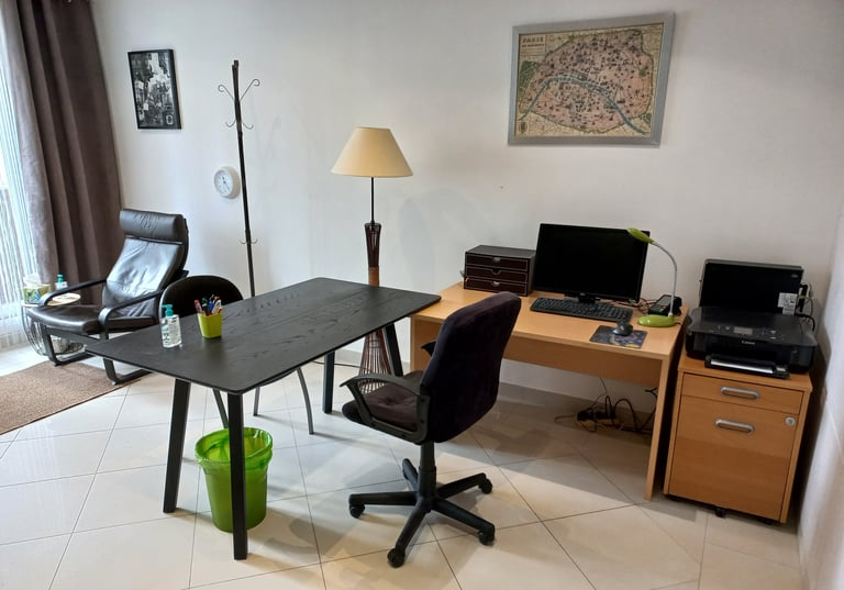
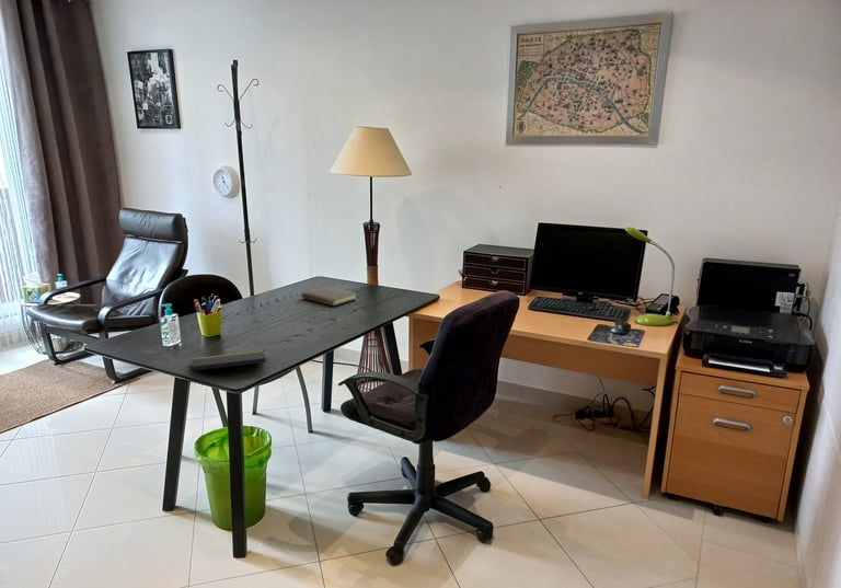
+ notepad [188,349,269,372]
+ book [300,285,357,307]
